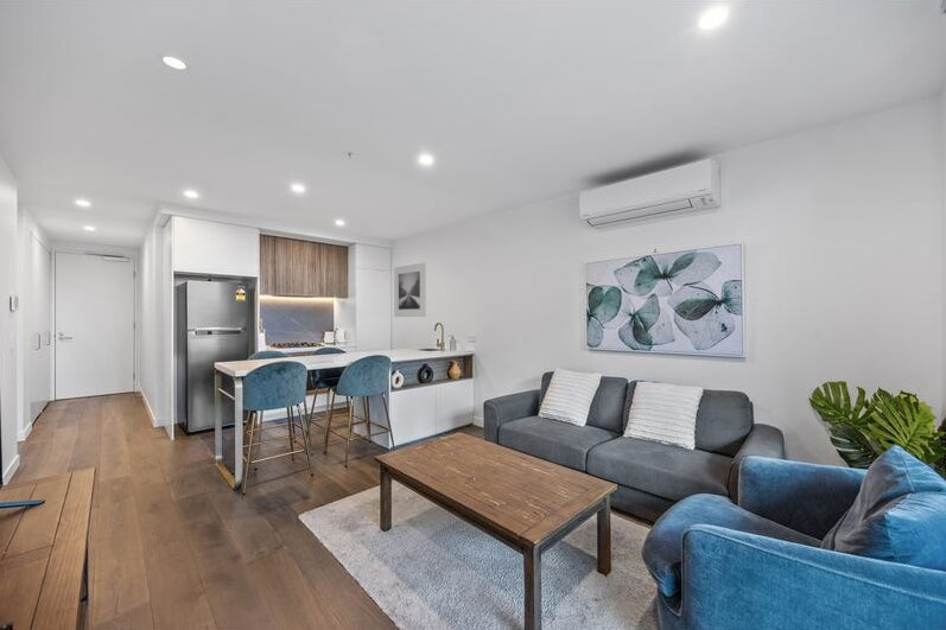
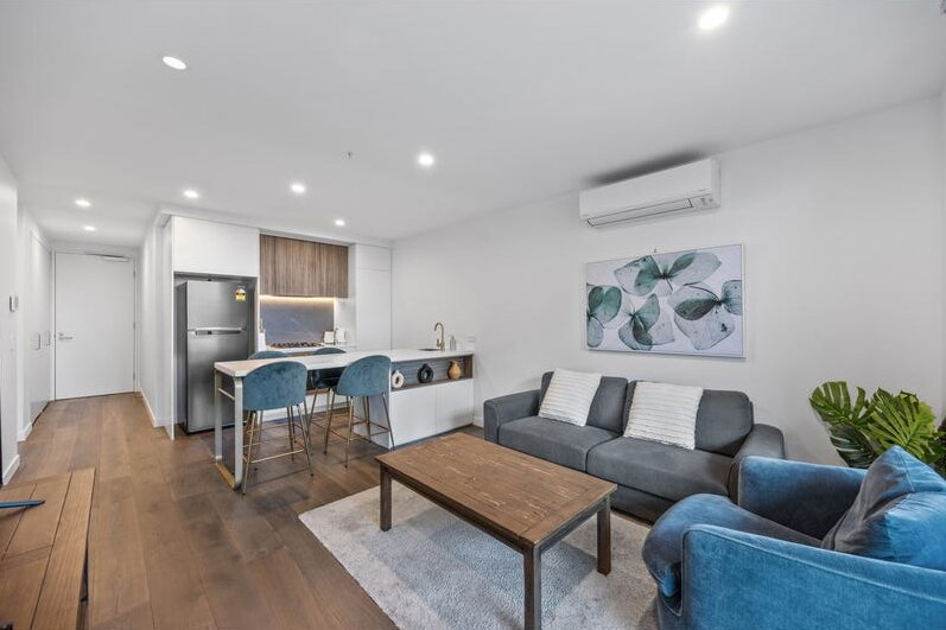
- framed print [393,262,427,318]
